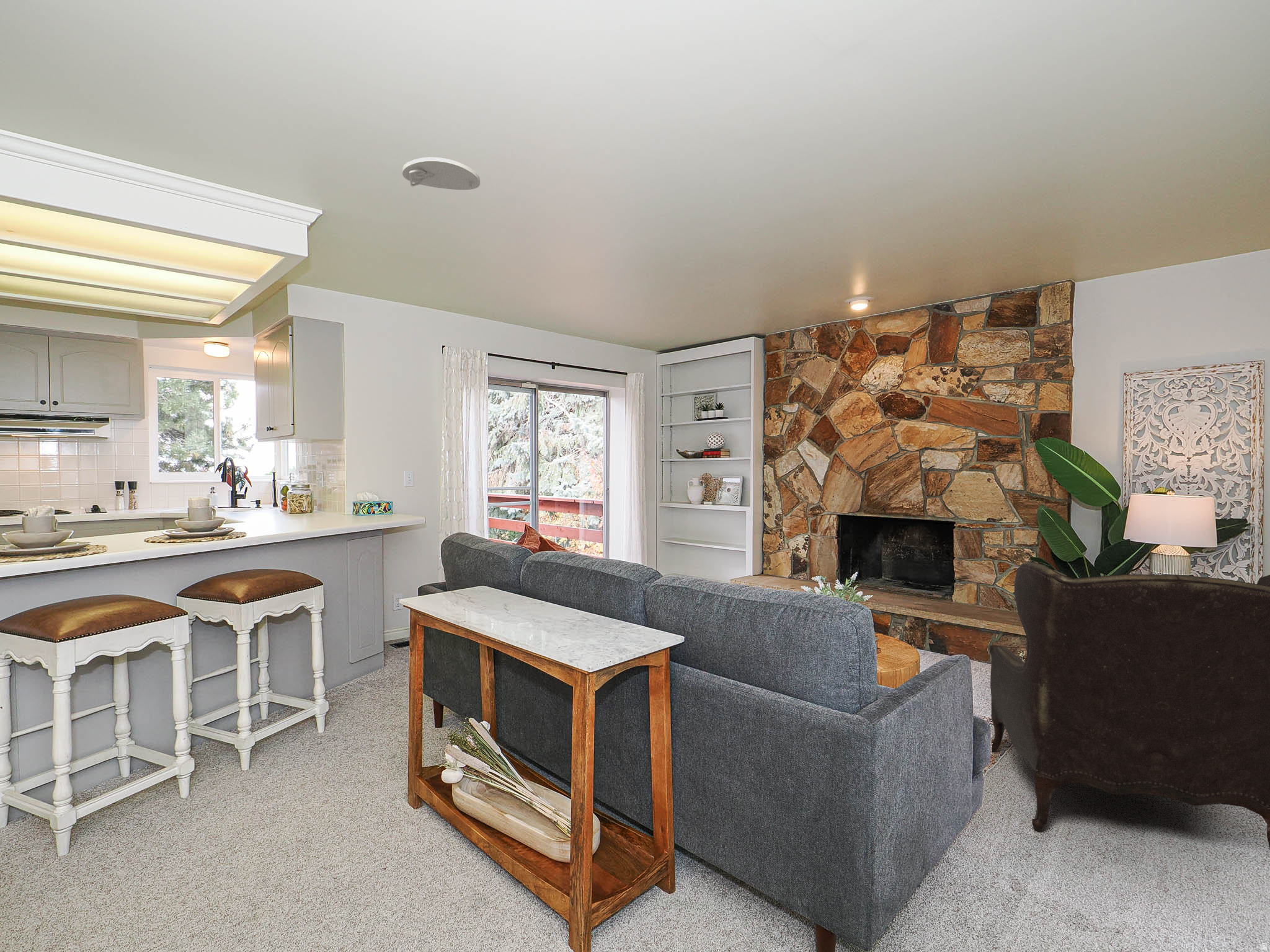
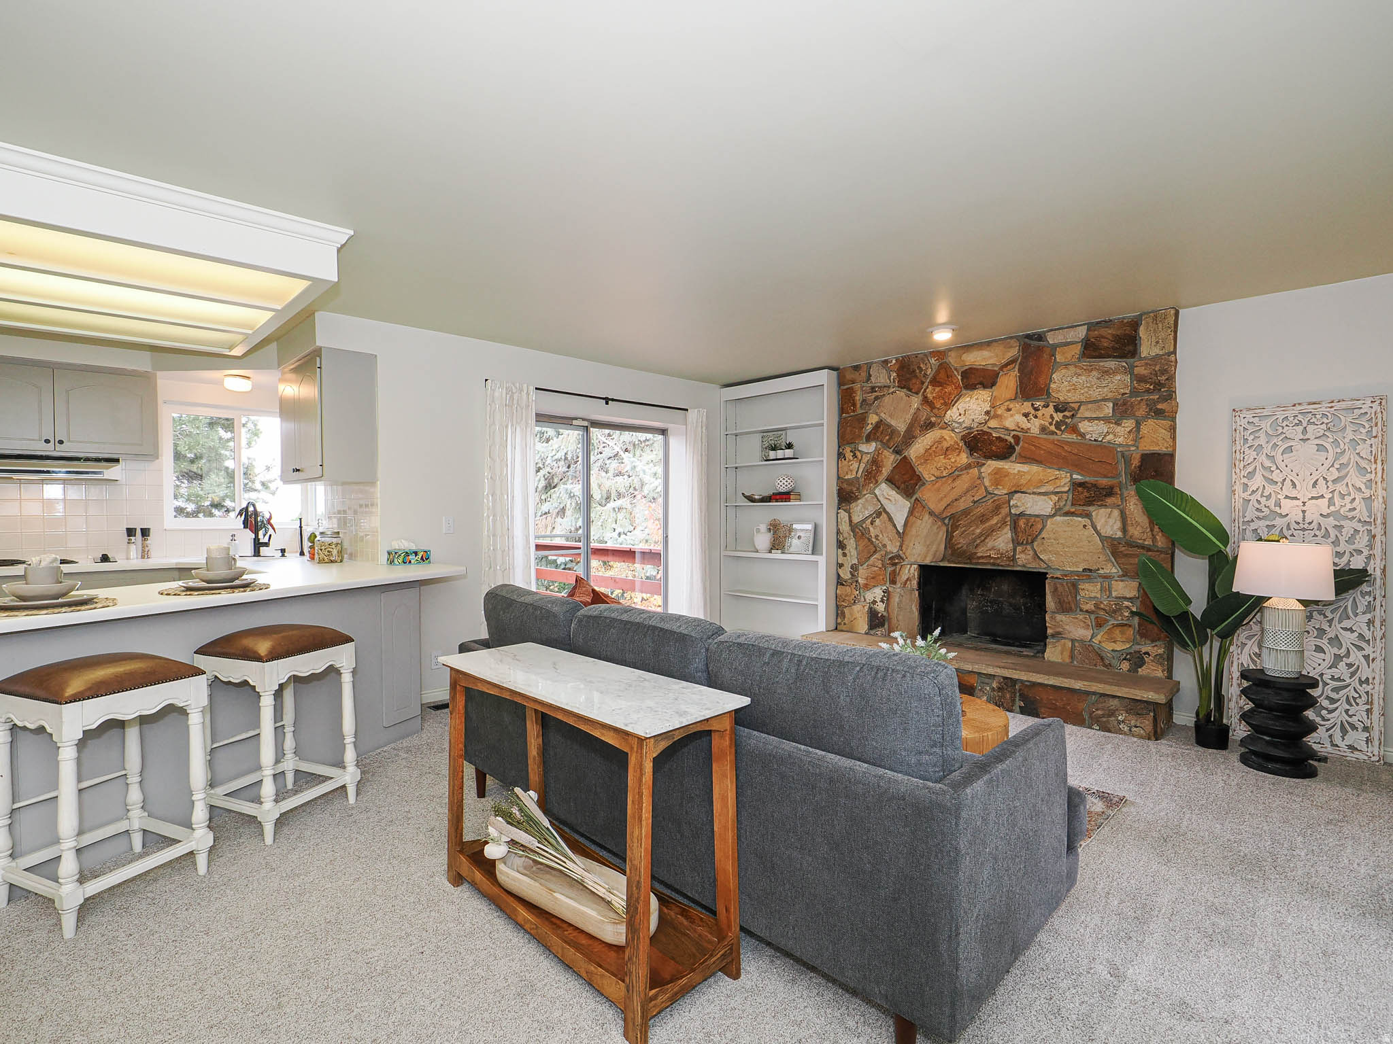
- armchair [988,560,1270,848]
- smoke detector [402,157,481,190]
